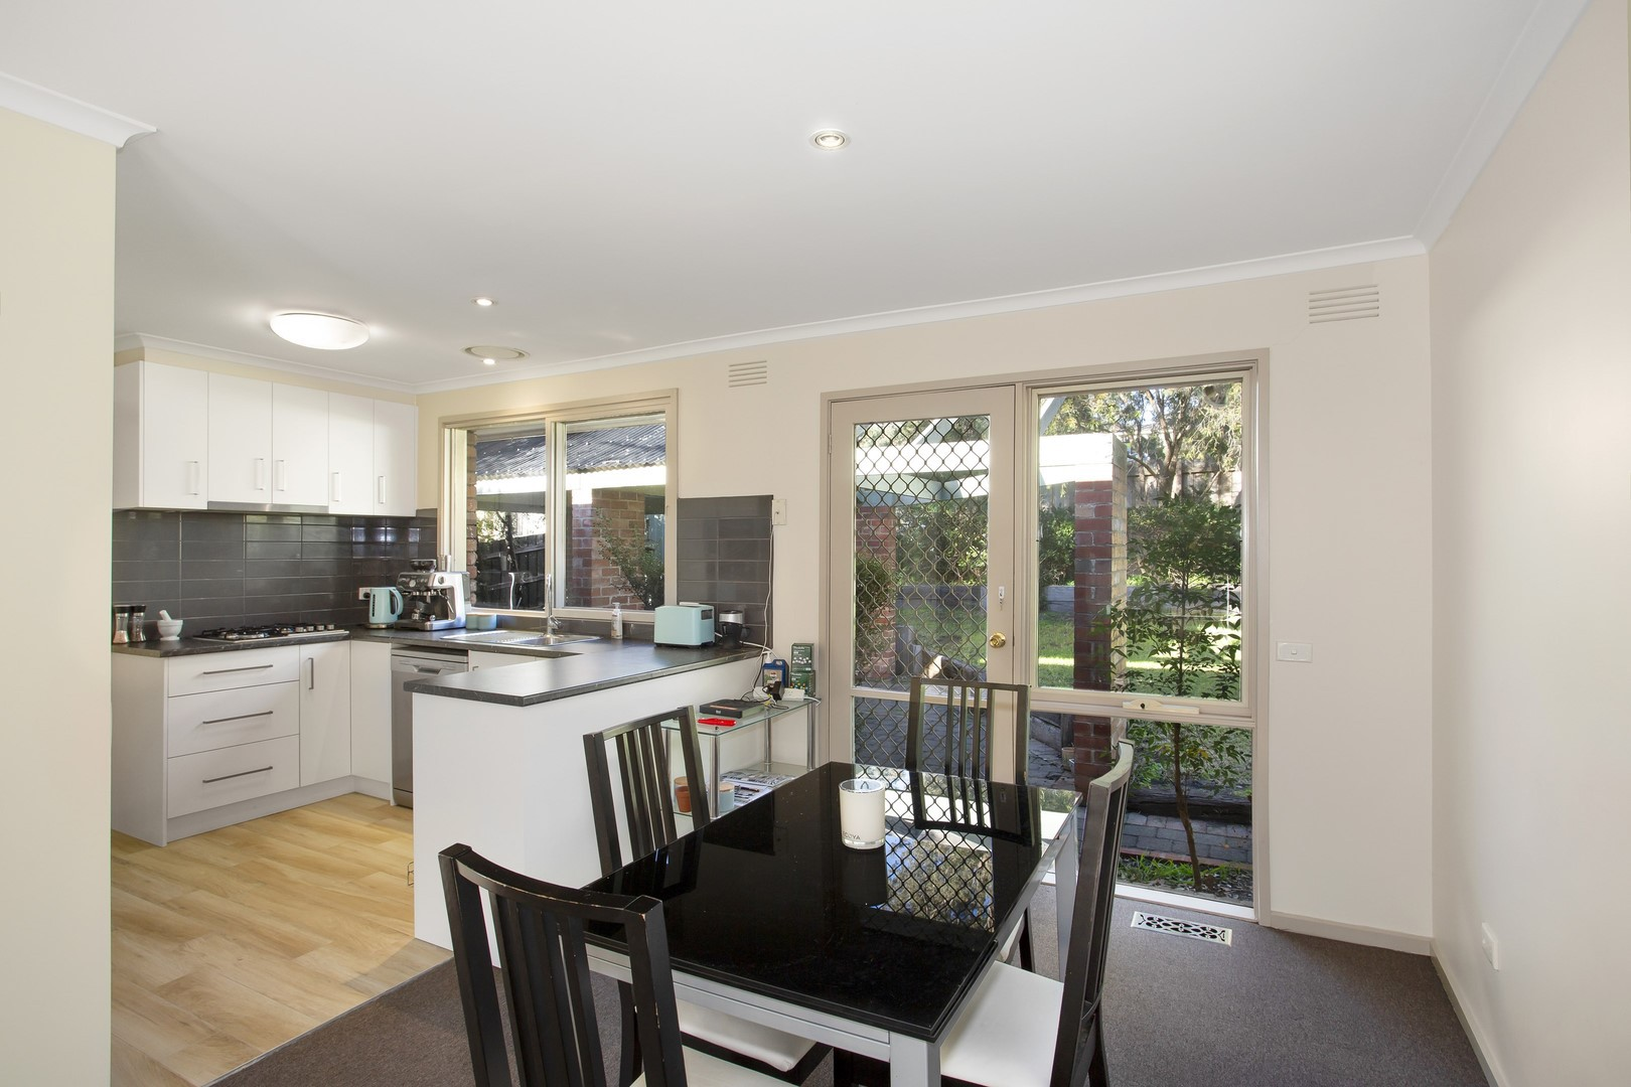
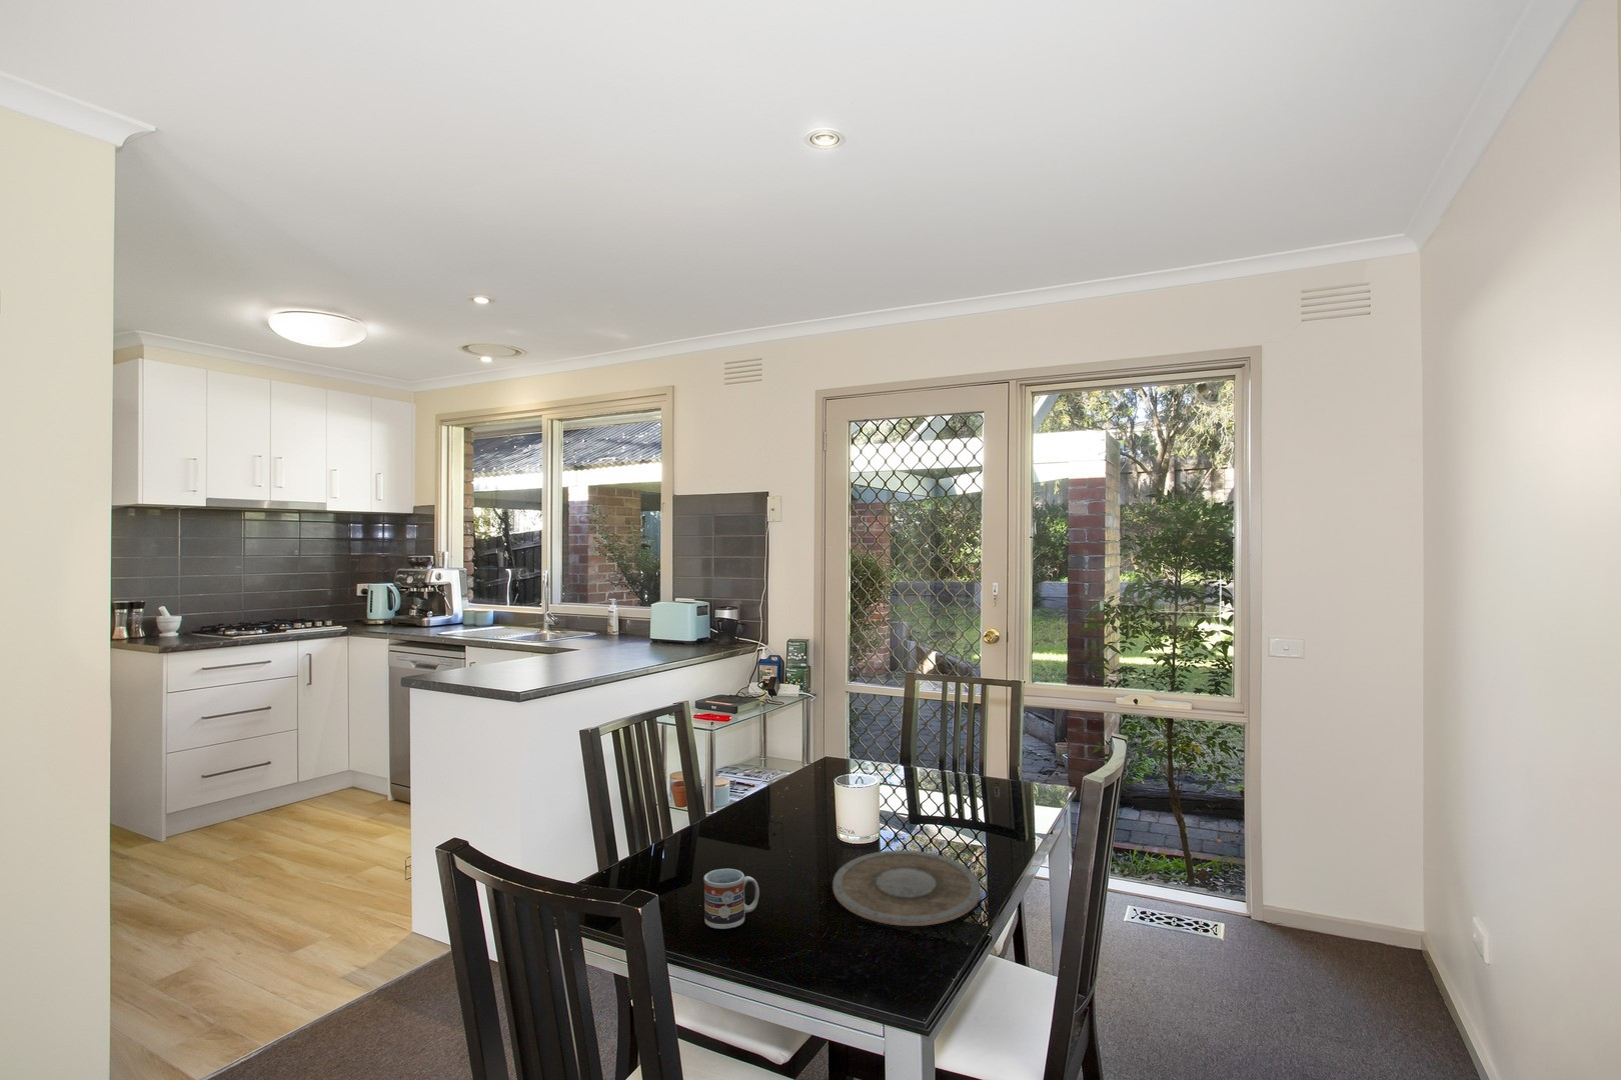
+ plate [831,849,982,927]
+ cup [702,868,761,931]
